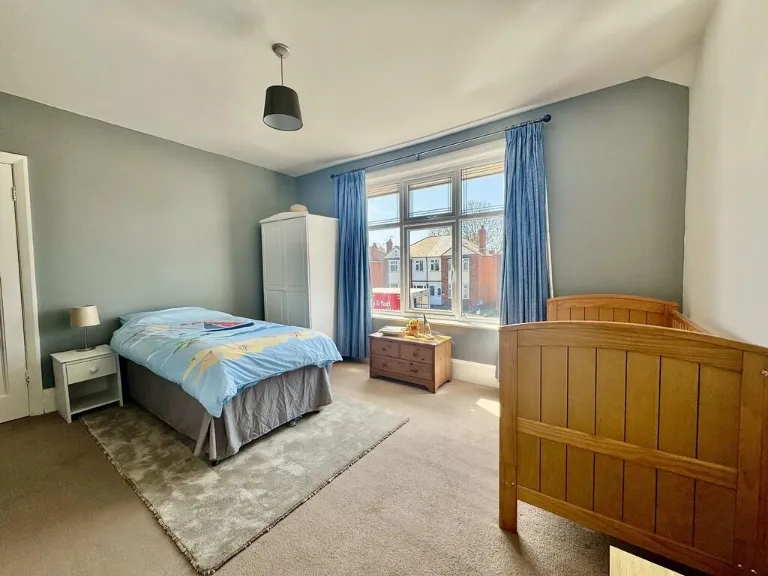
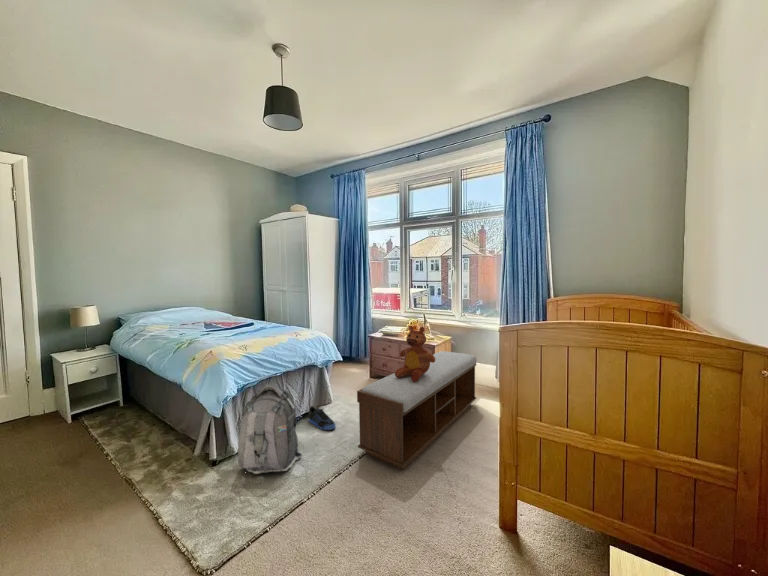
+ teddy bear [394,324,435,382]
+ sneaker [307,405,337,431]
+ backpack [237,384,303,475]
+ bench [356,350,477,471]
